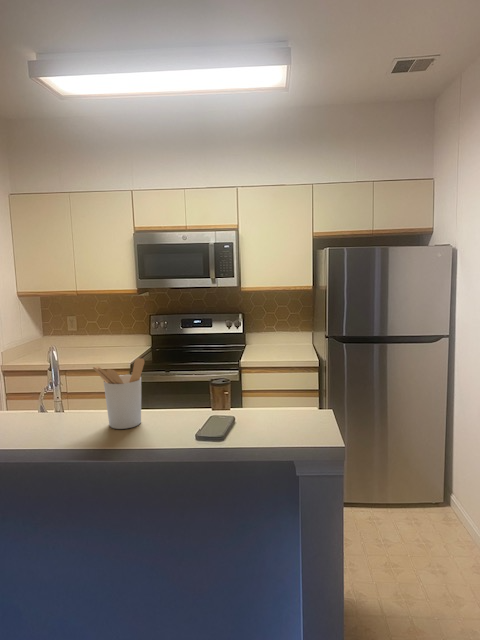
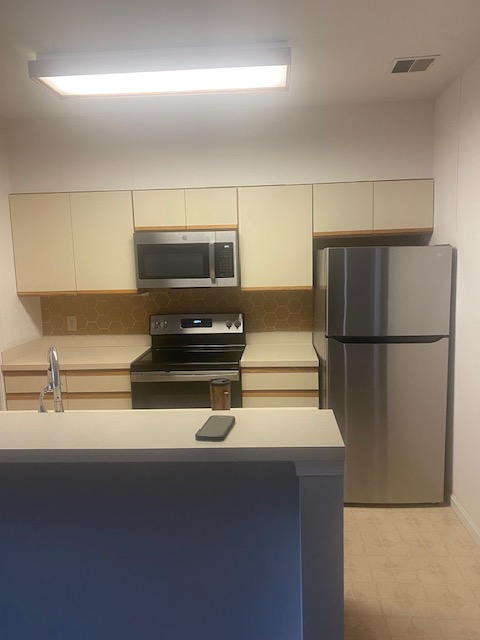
- utensil holder [92,357,145,430]
